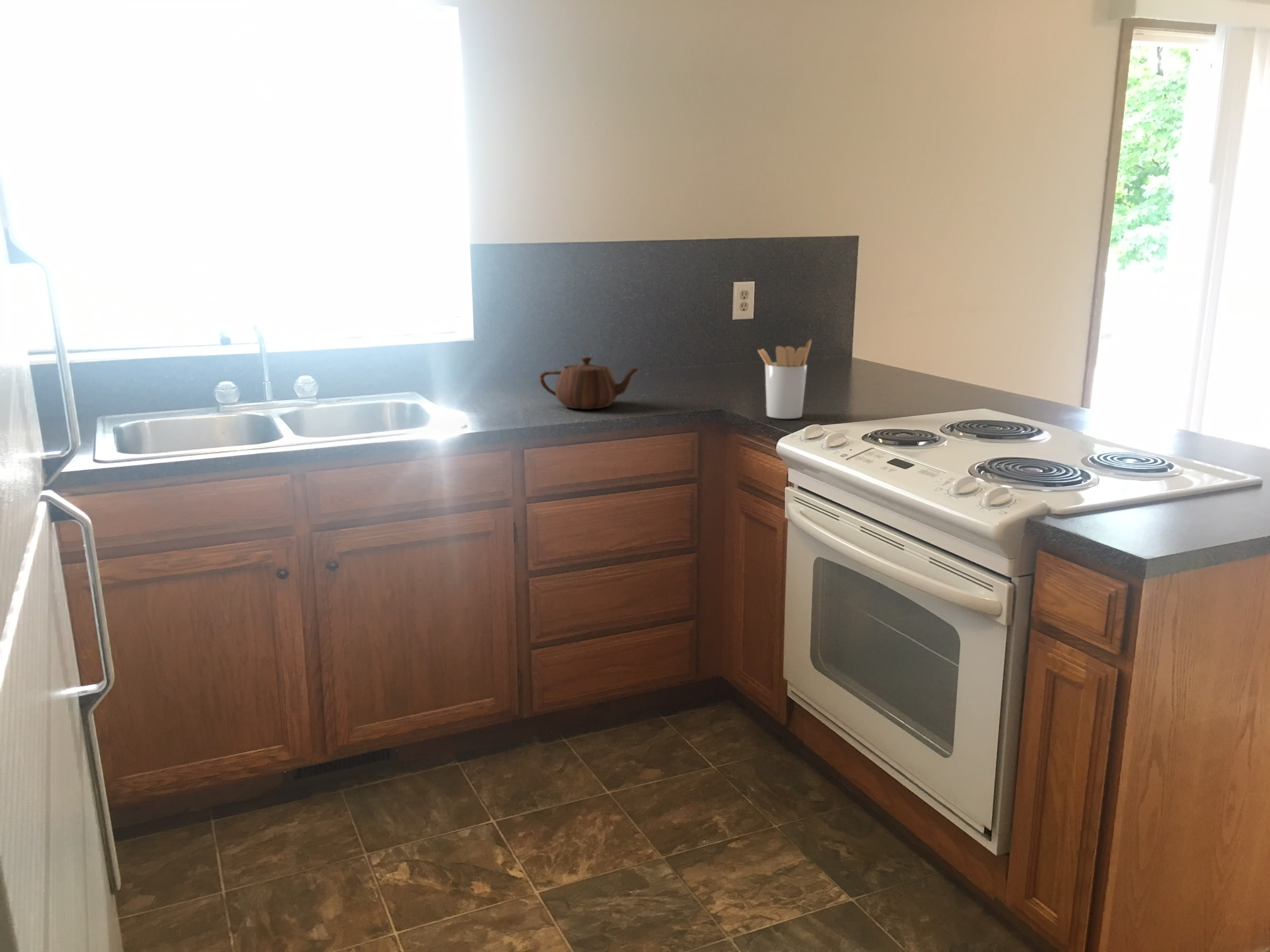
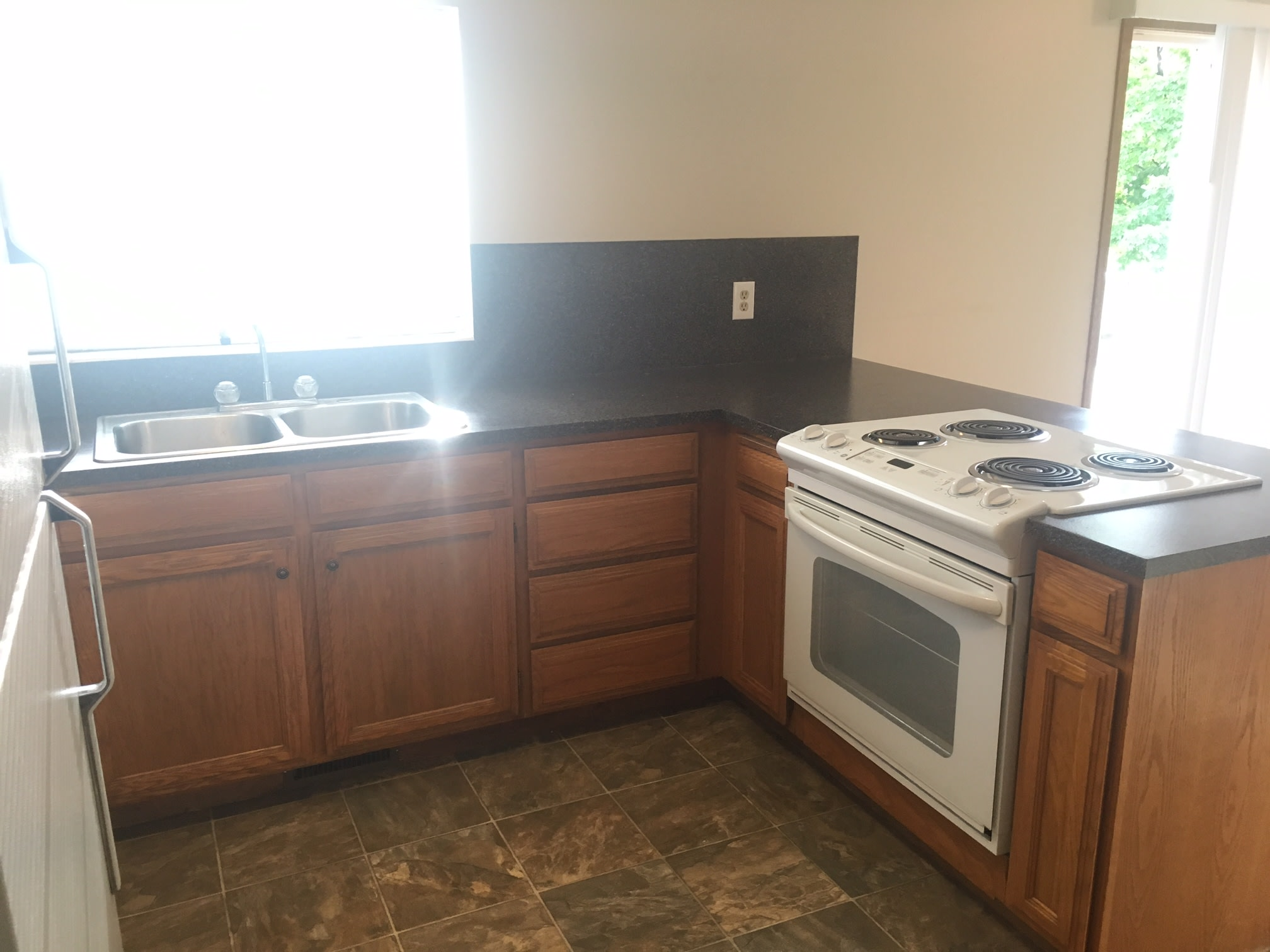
- utensil holder [757,339,812,419]
- teapot [539,356,641,410]
